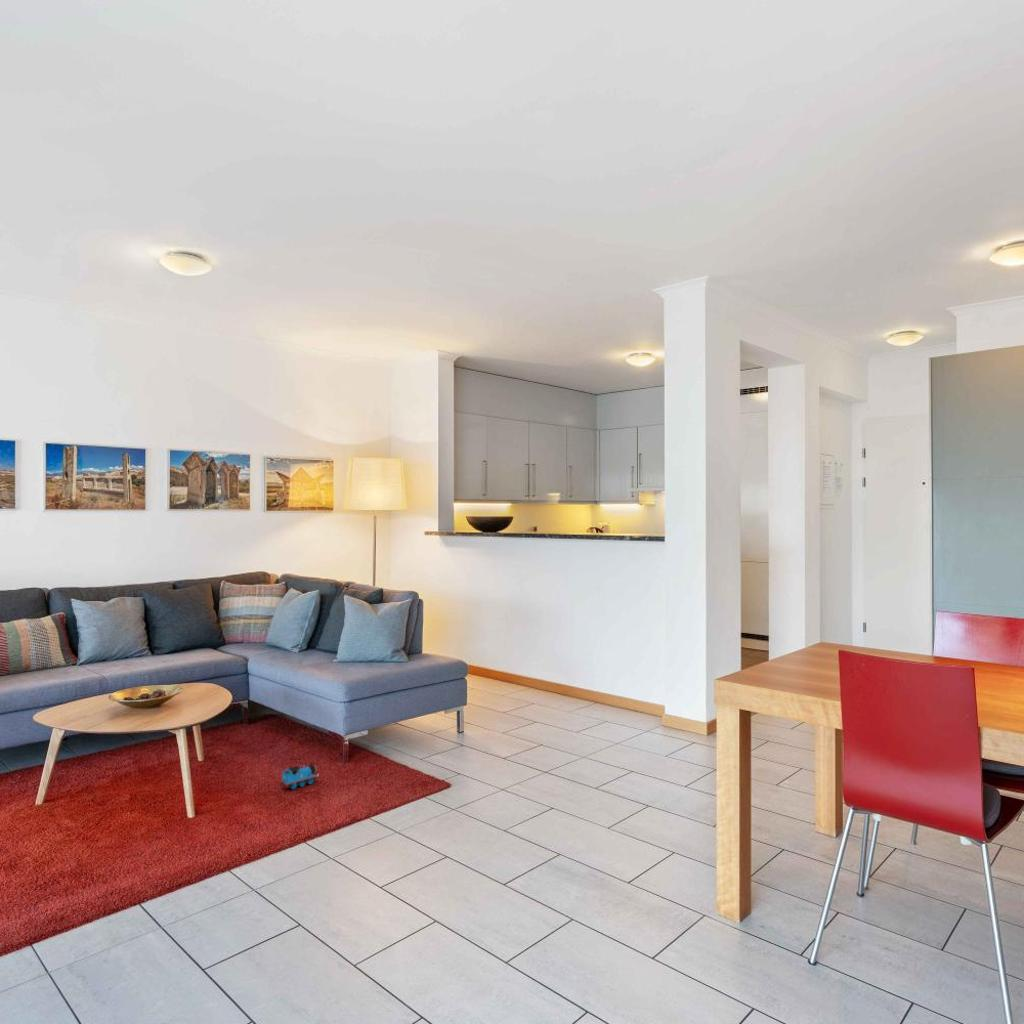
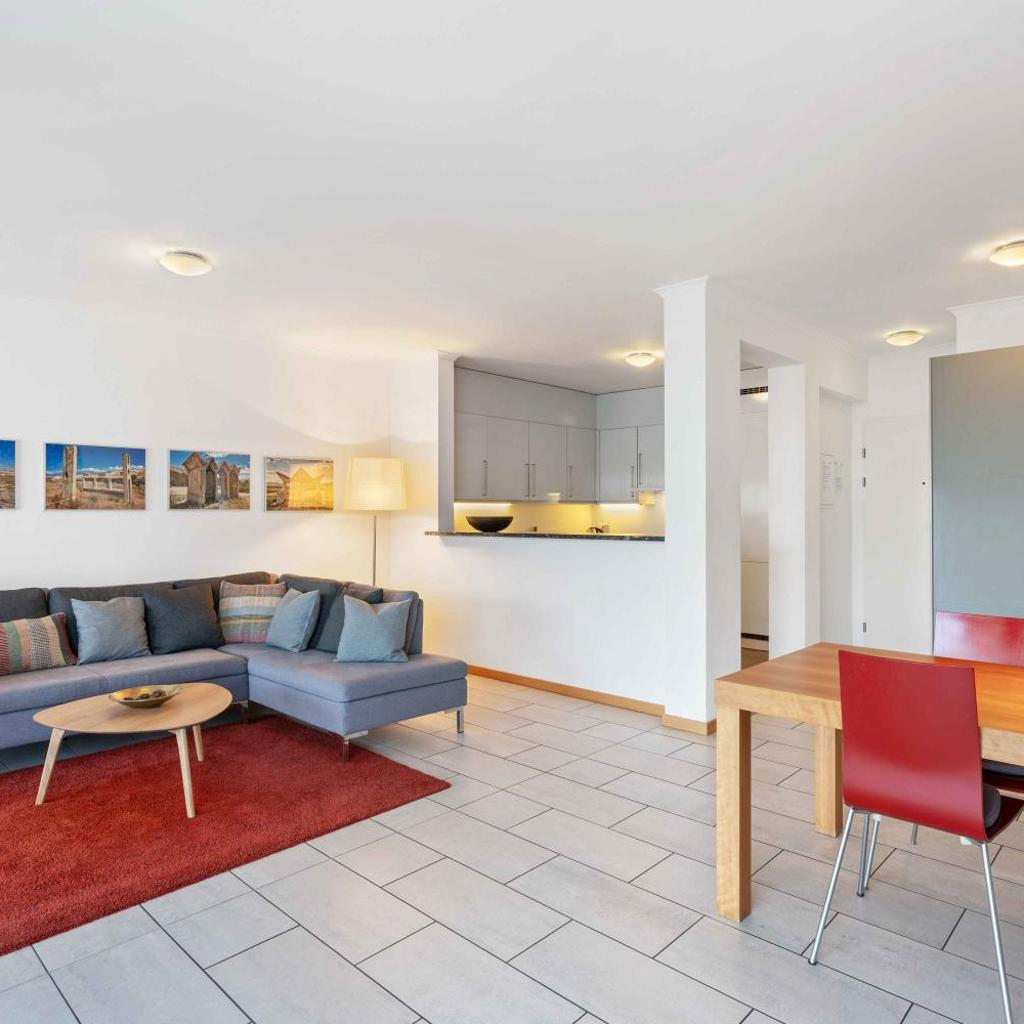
- toy train [279,761,321,790]
